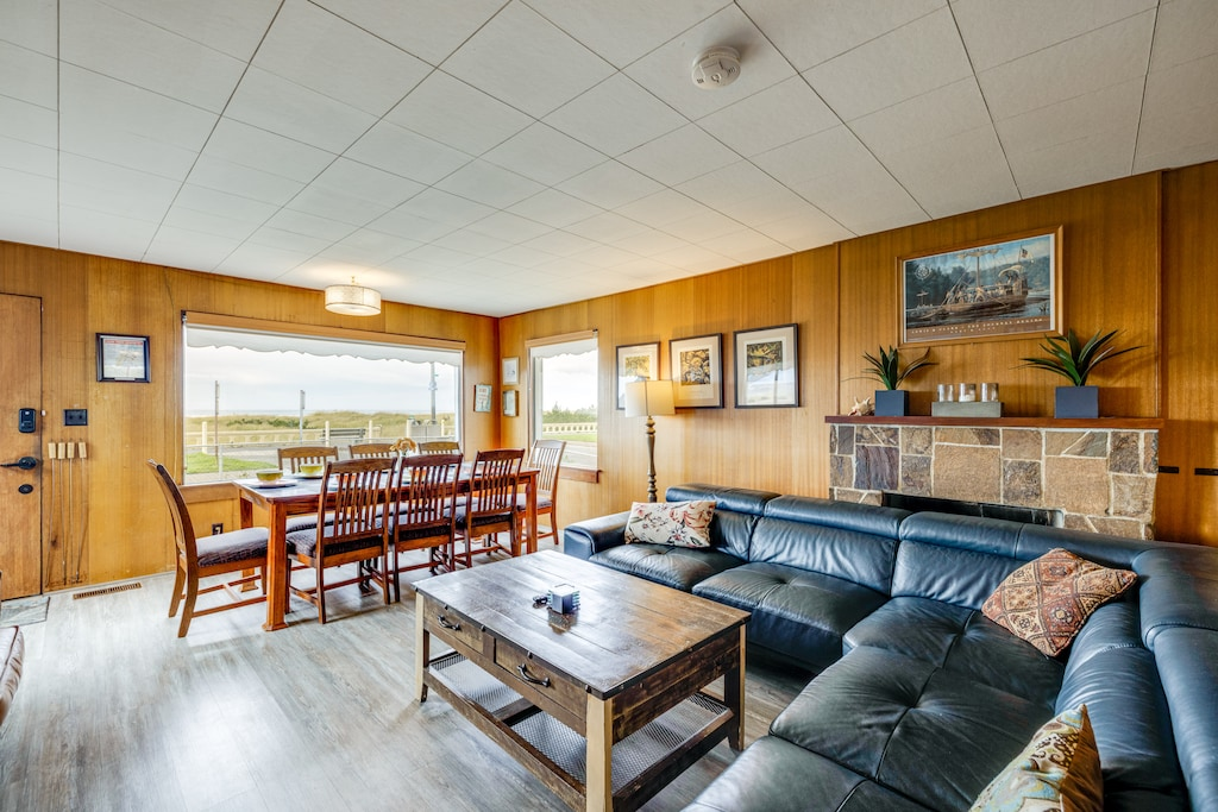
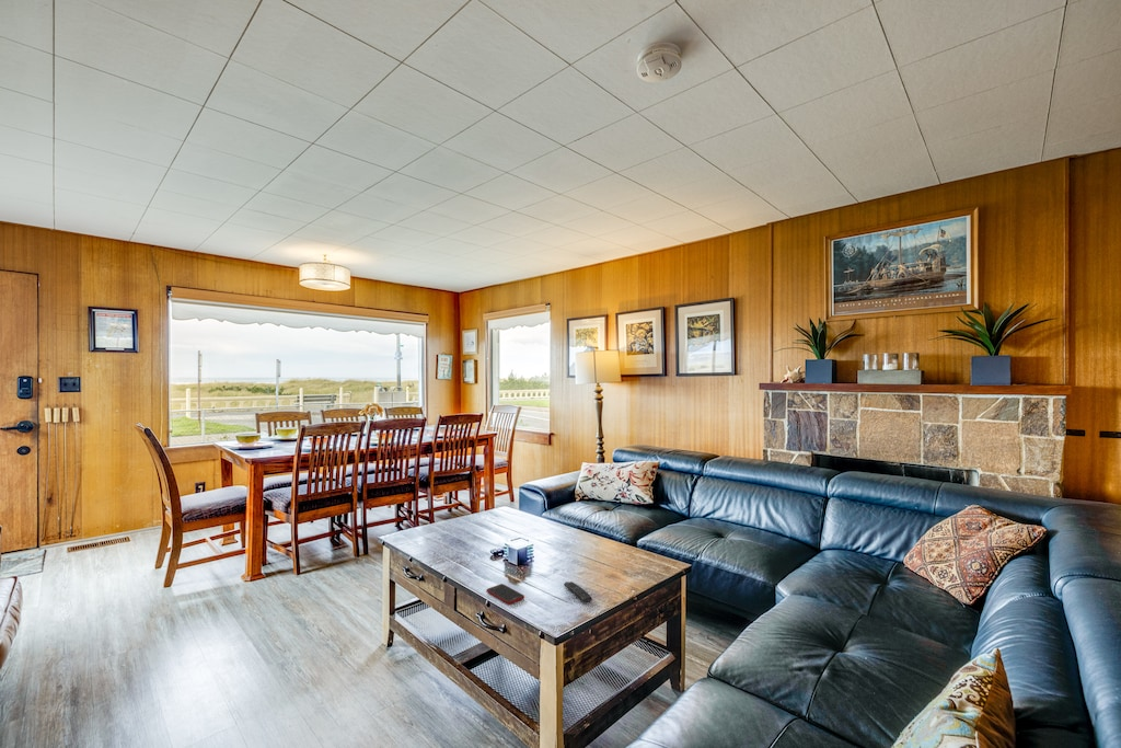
+ remote control [563,580,593,603]
+ cell phone [486,583,525,606]
